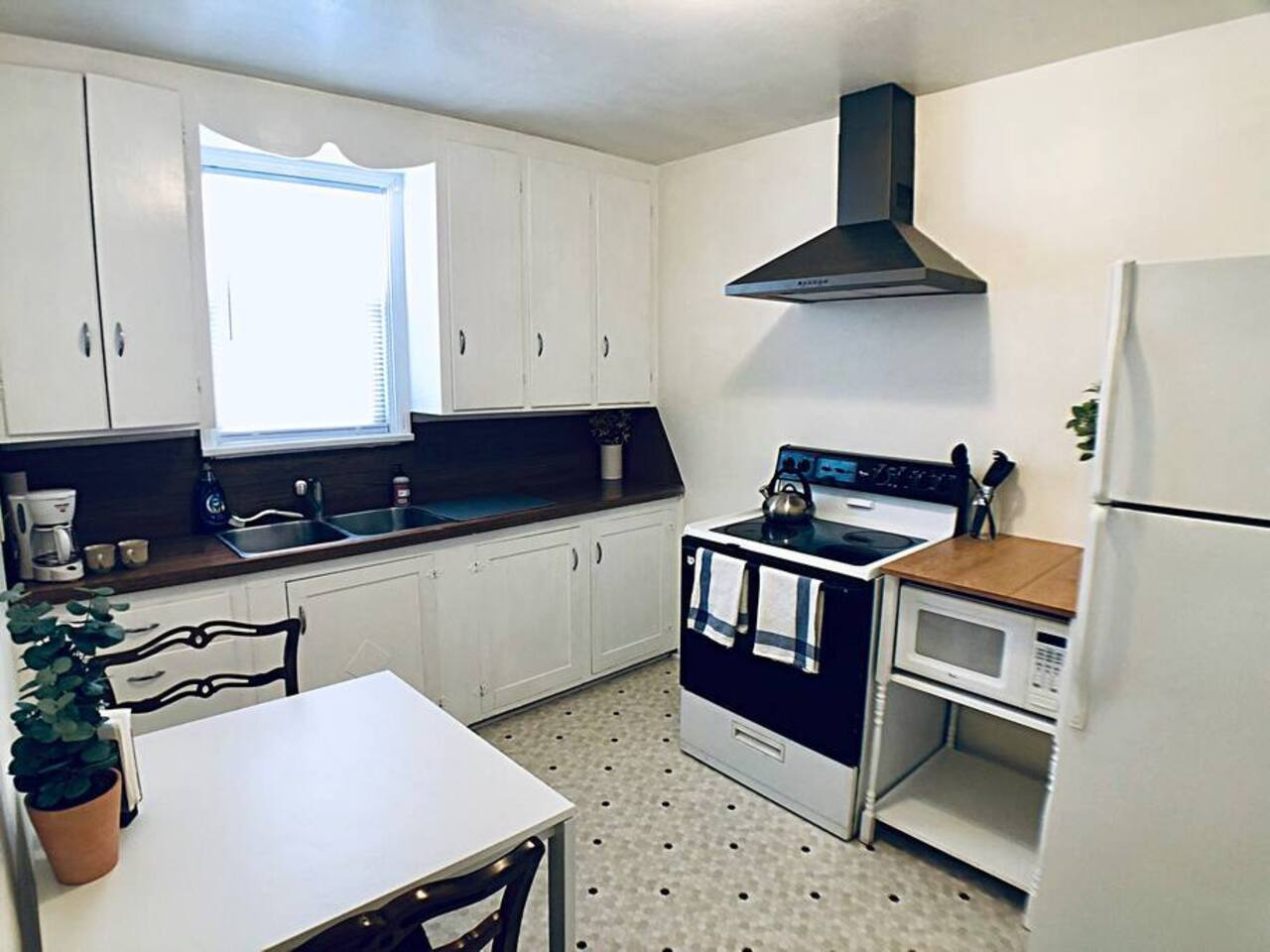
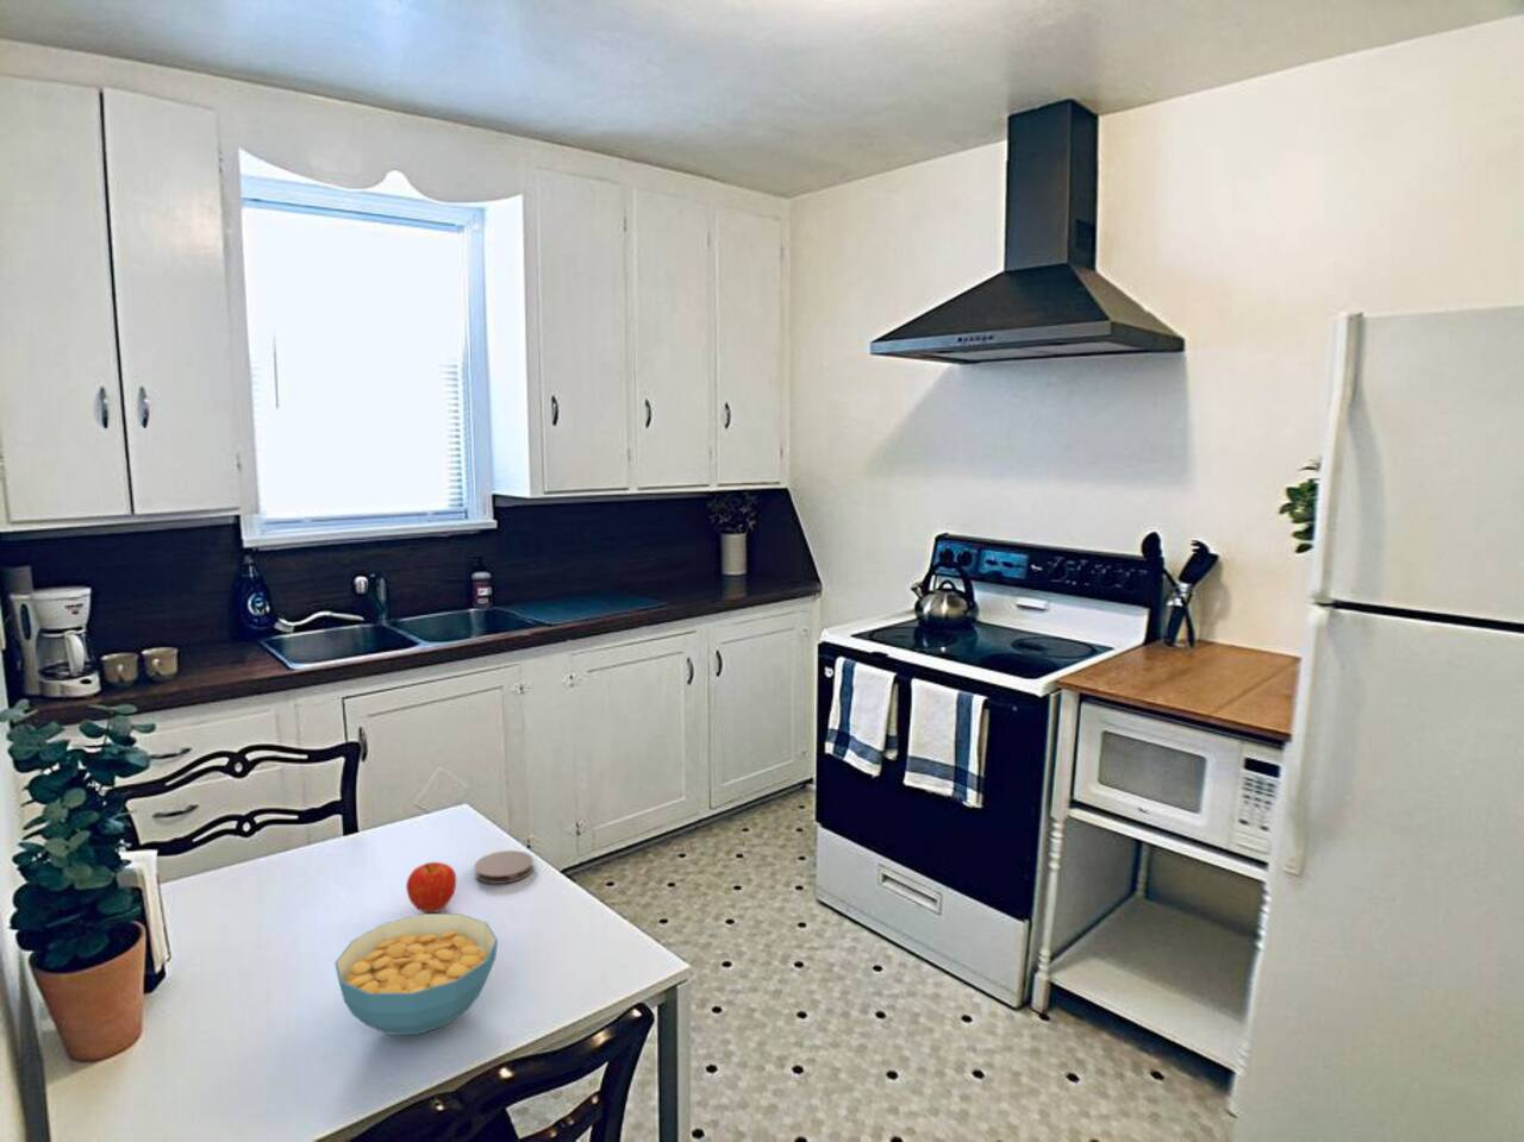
+ cereal bowl [334,913,499,1036]
+ fruit [404,861,457,914]
+ coaster [473,849,534,885]
